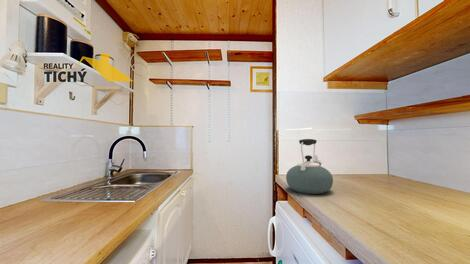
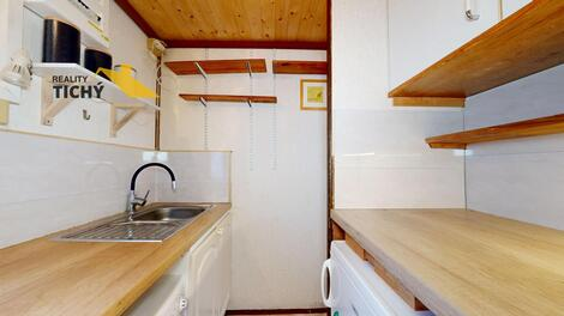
- kettle [285,138,334,195]
